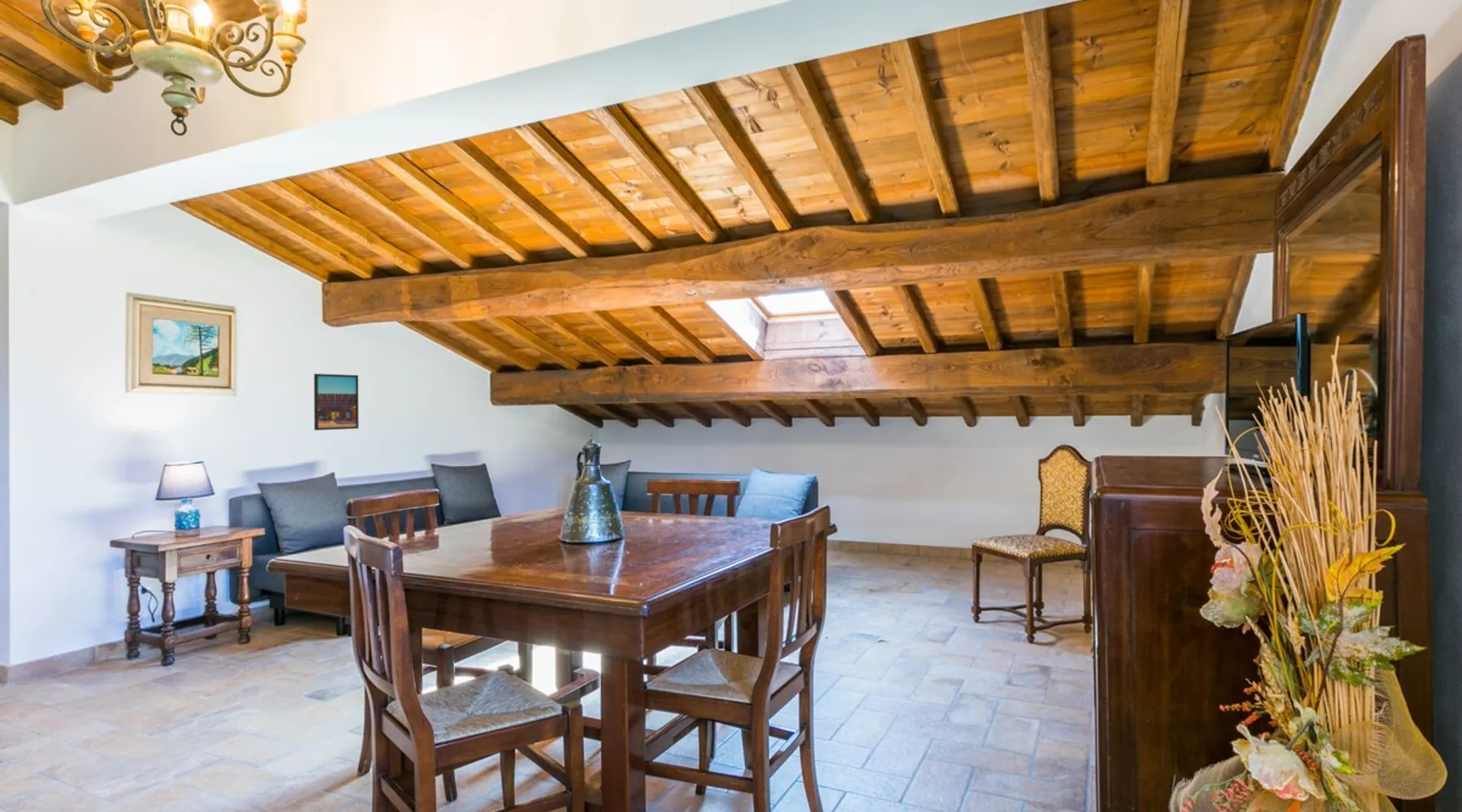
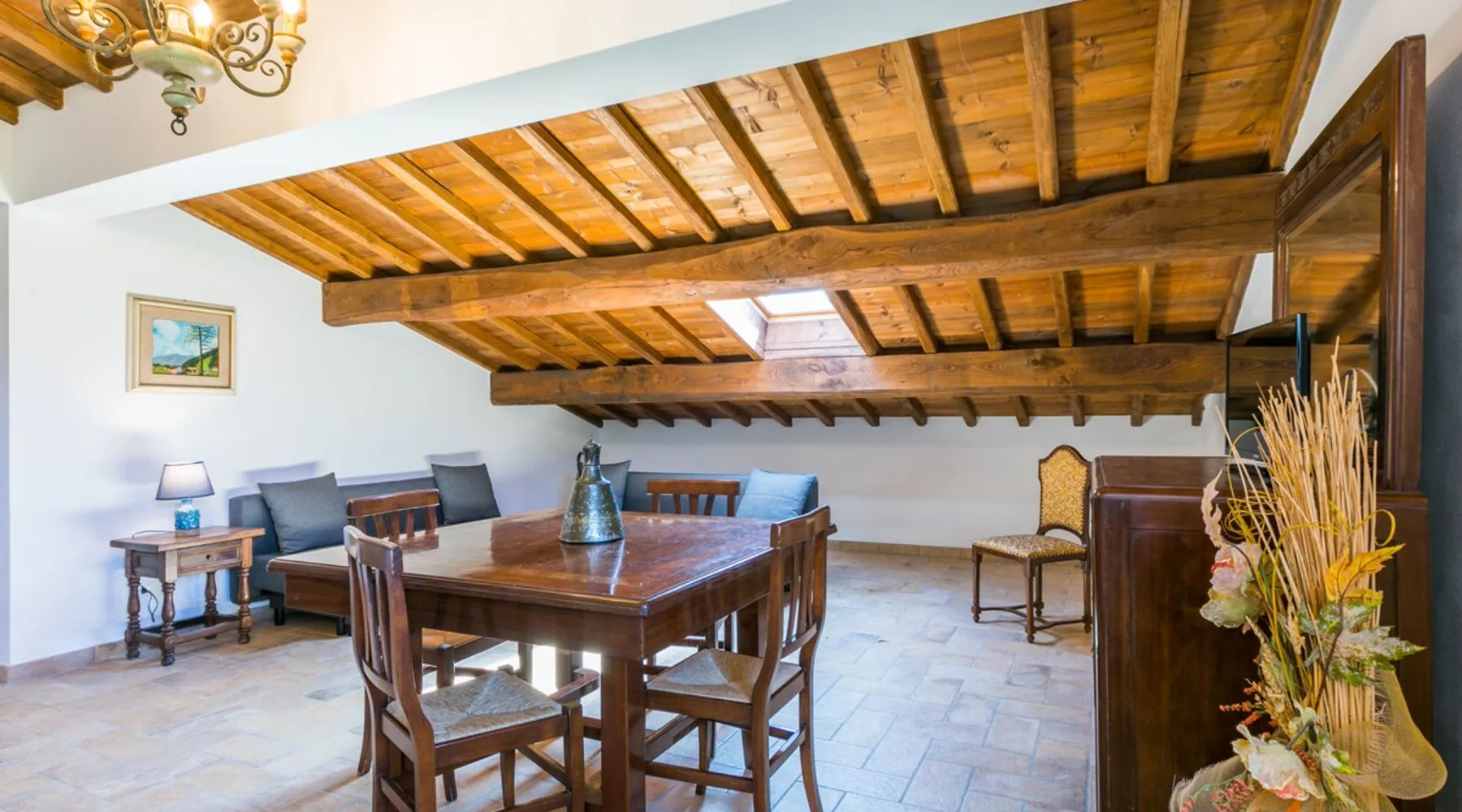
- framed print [314,373,359,431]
